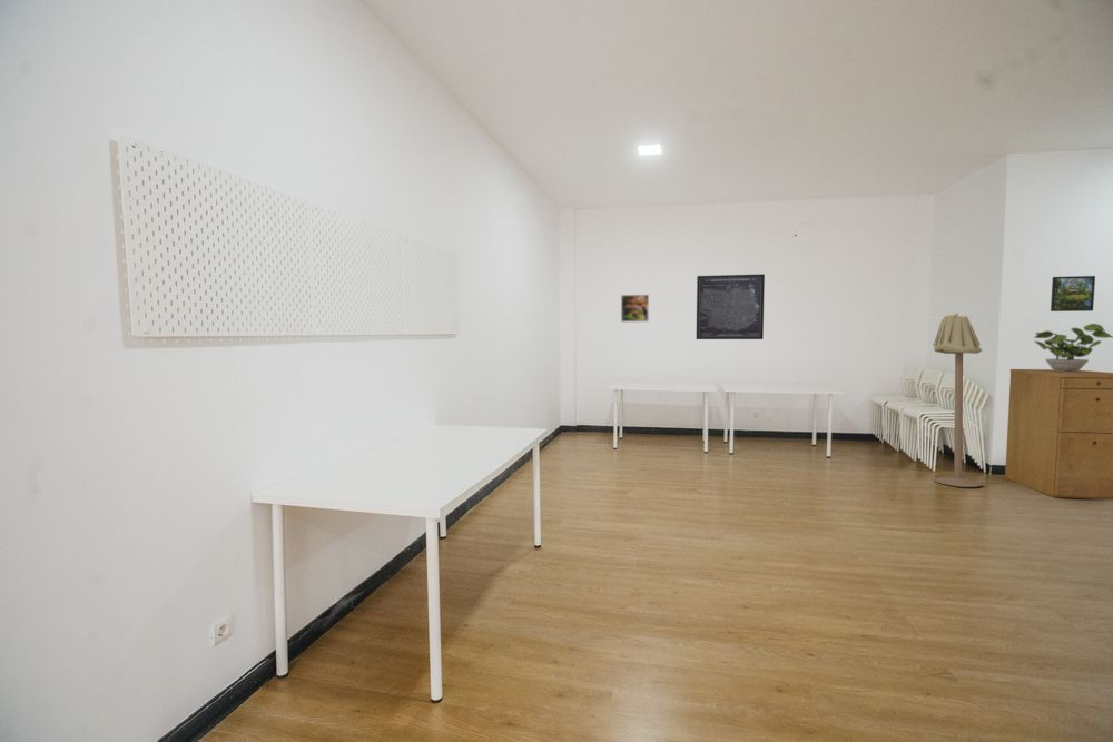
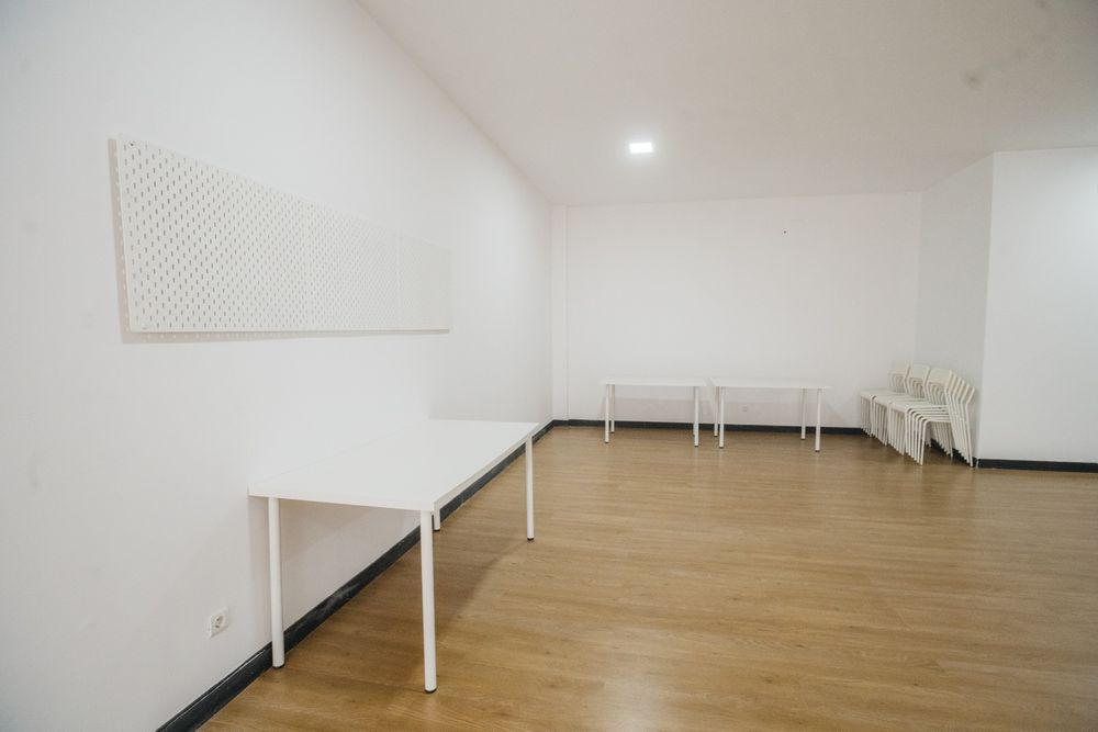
- wall art [696,273,766,340]
- potted plant [1033,323,1113,373]
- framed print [1050,275,1096,313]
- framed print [620,294,650,323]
- filing cabinet [1004,368,1113,501]
- floor lamp [933,313,984,488]
